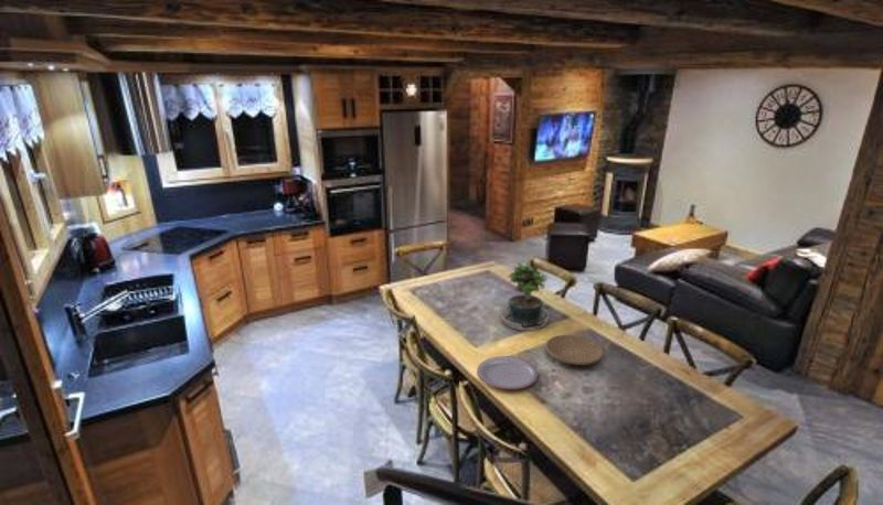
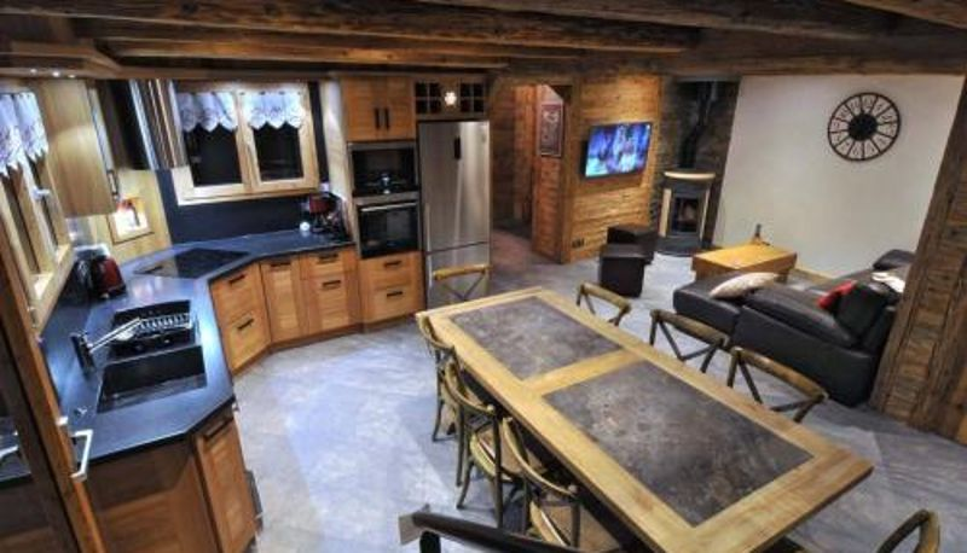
- plate [544,334,605,366]
- potted plant [499,260,550,332]
- plate [476,355,540,390]
